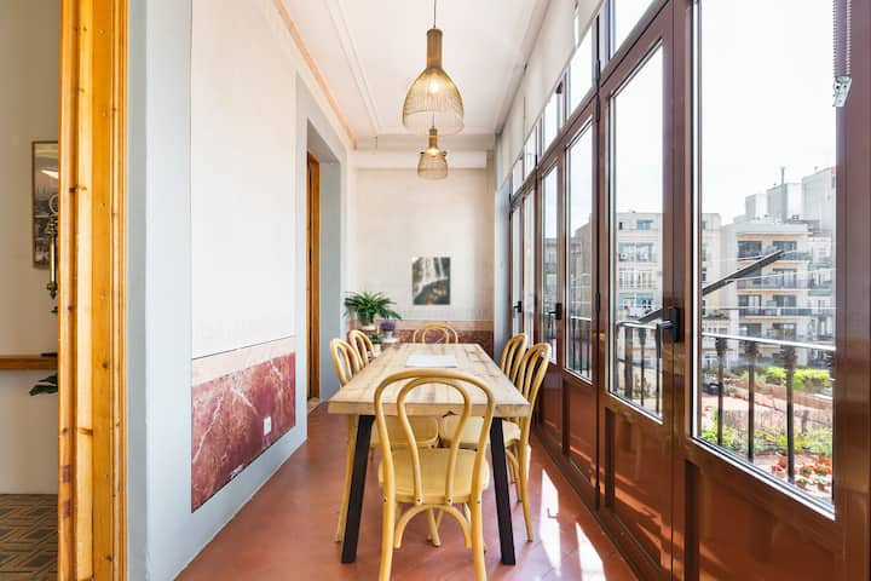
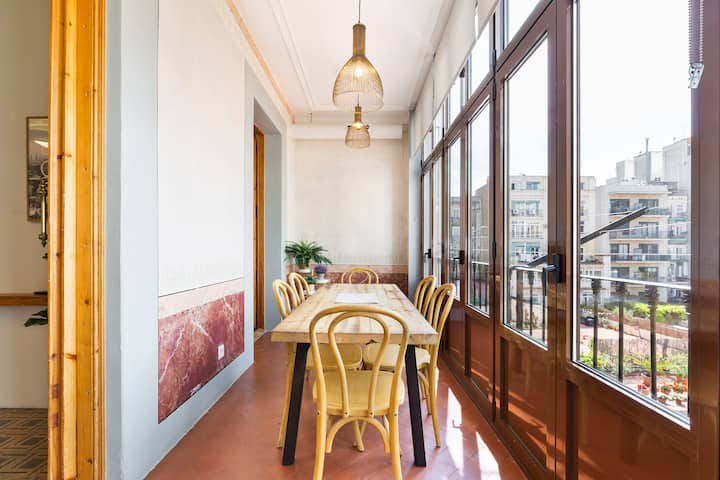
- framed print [410,255,452,307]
